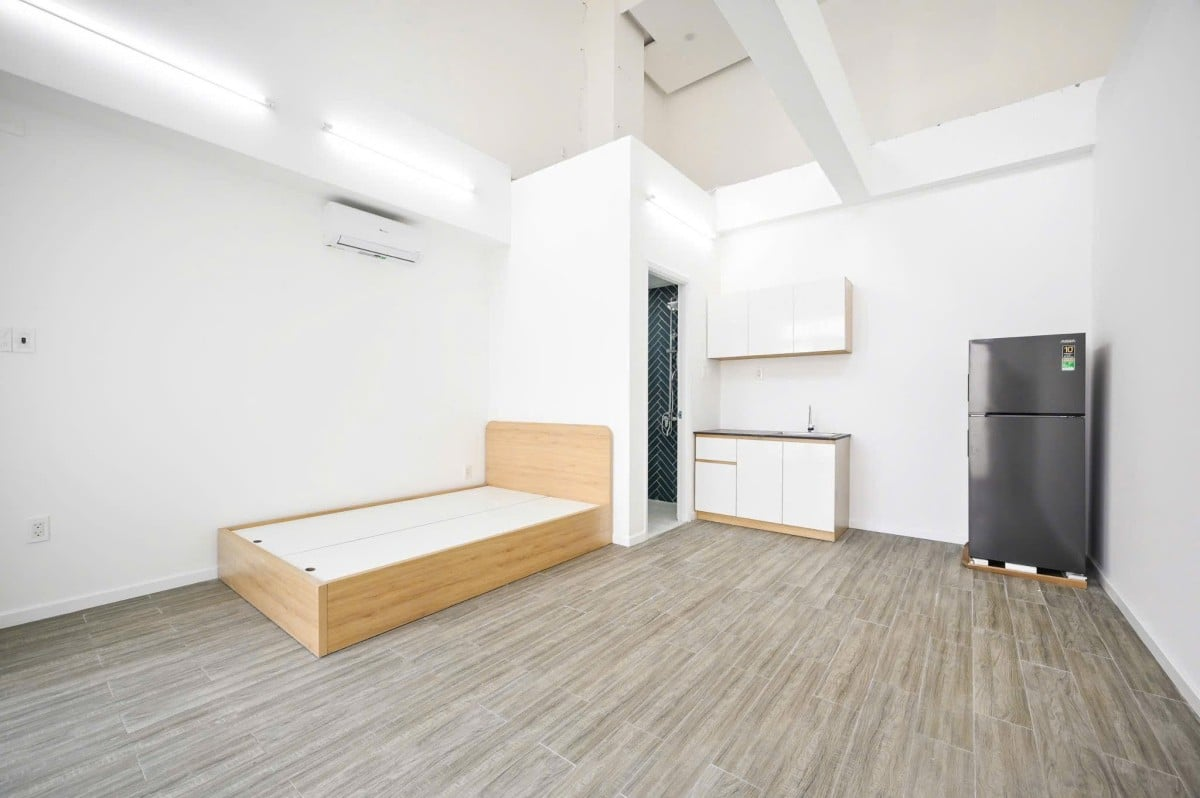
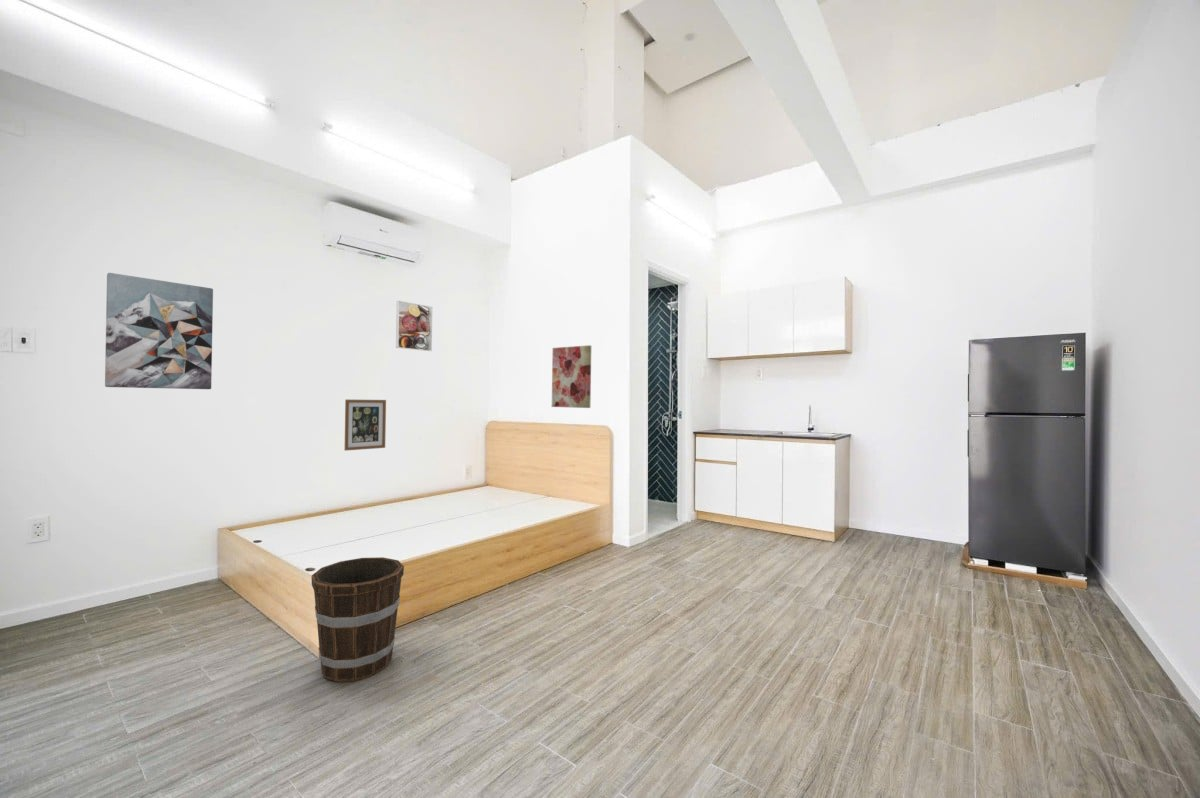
+ wall art [551,344,592,409]
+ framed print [395,300,433,352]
+ wall art [104,272,214,390]
+ wall art [344,398,387,452]
+ bucket [310,556,405,683]
